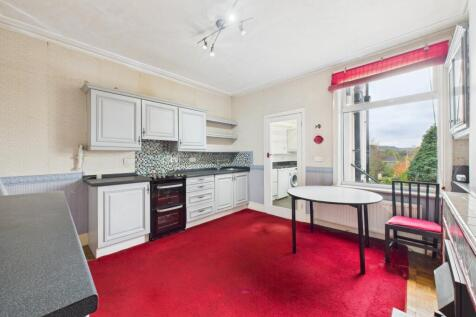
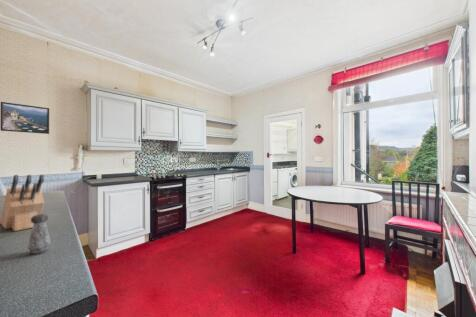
+ salt shaker [27,213,52,255]
+ knife block [0,174,45,232]
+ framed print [0,101,50,135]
